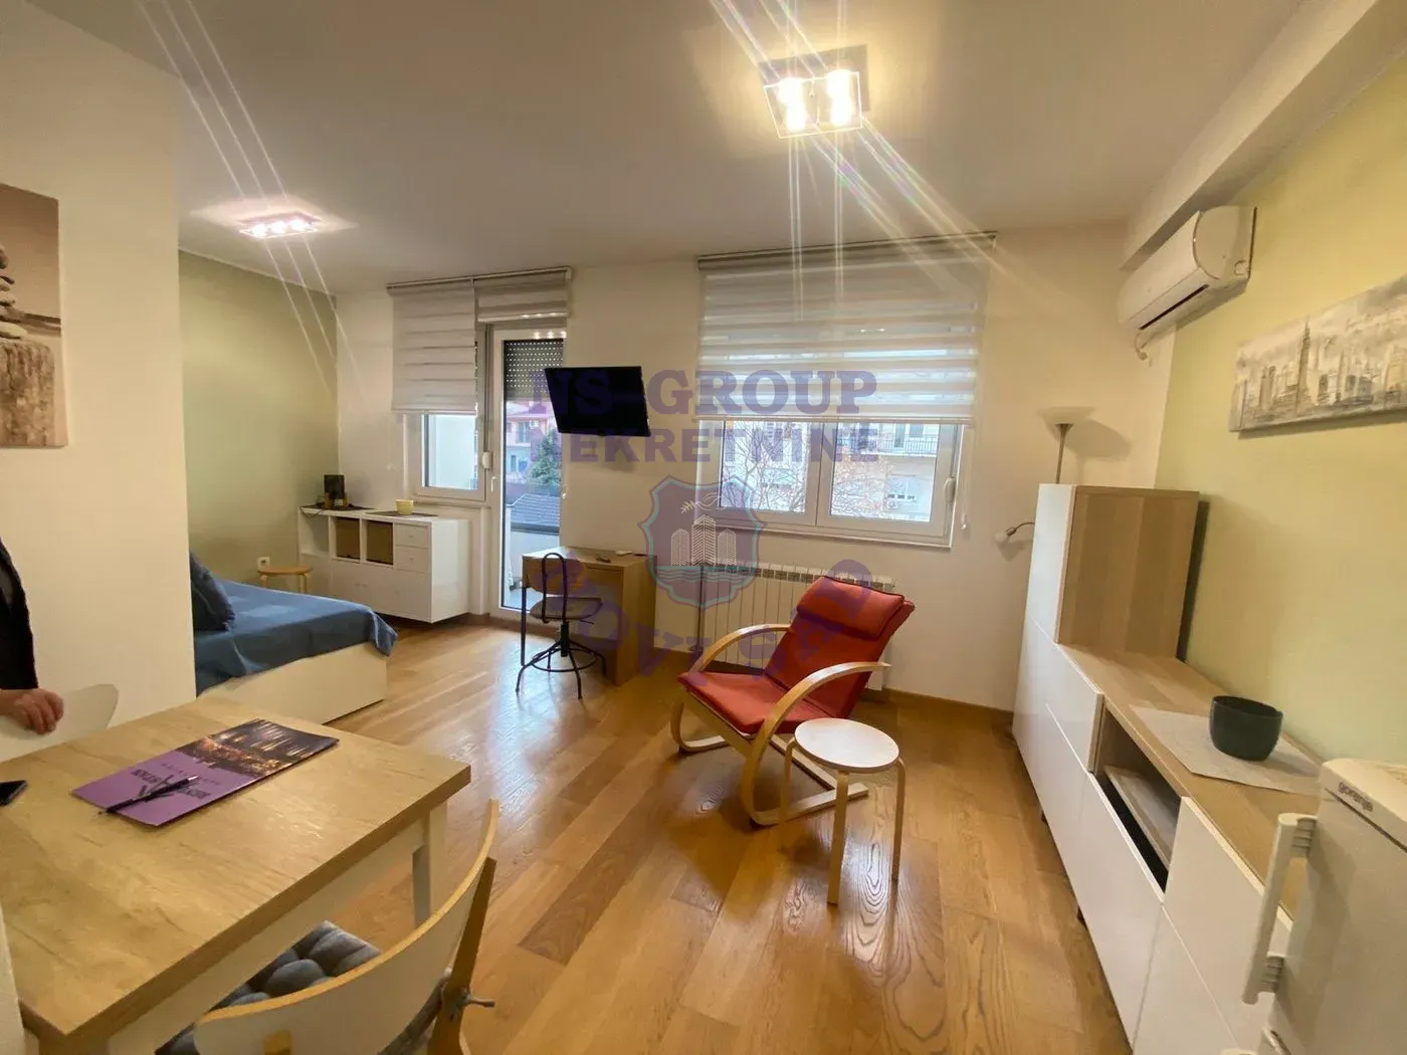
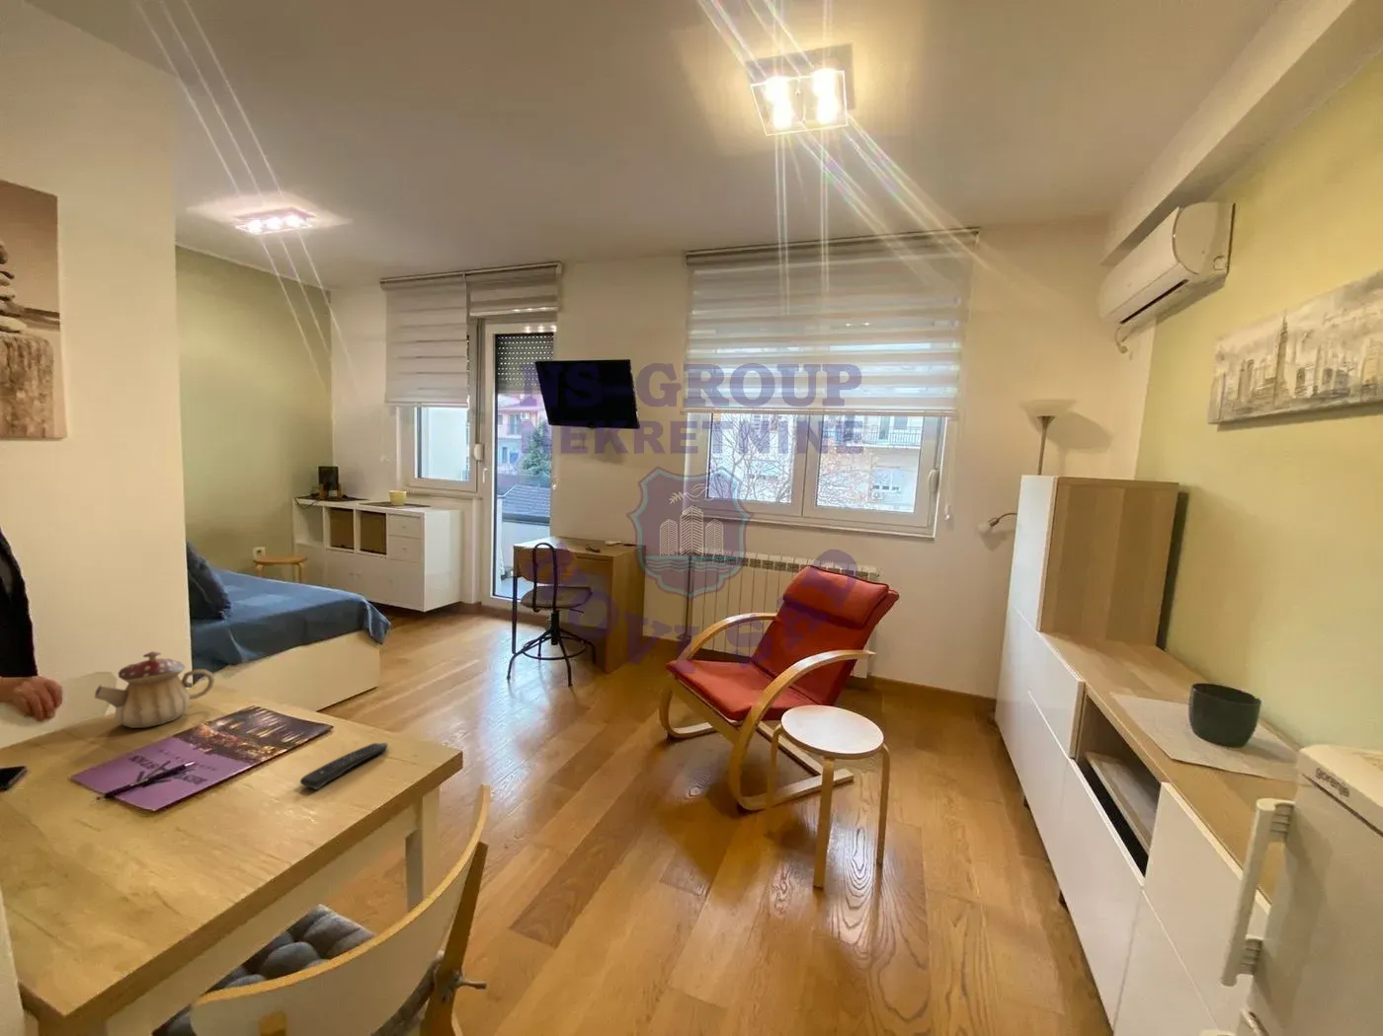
+ teapot [94,650,216,729]
+ remote control [299,742,389,790]
